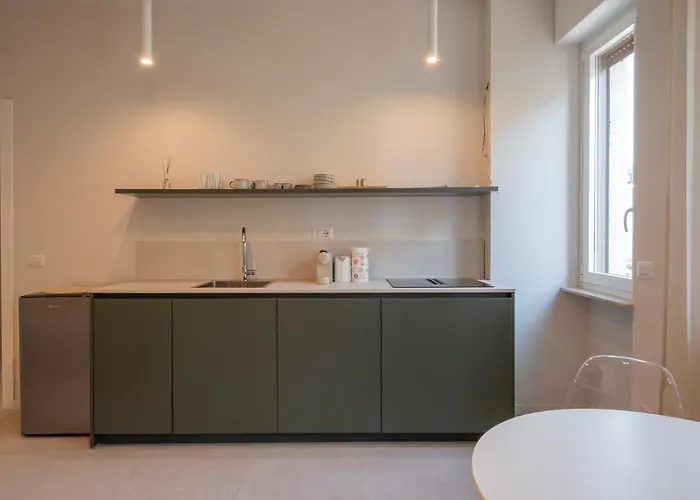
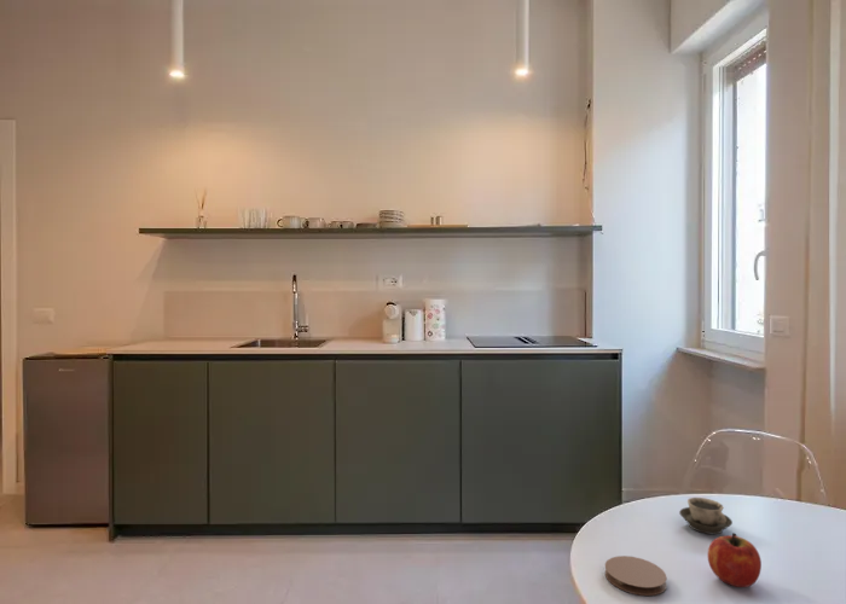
+ fruit [707,532,763,588]
+ cup [678,496,734,535]
+ coaster [604,554,668,597]
